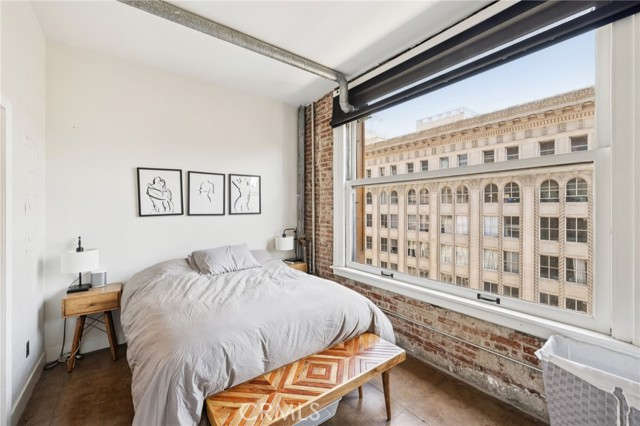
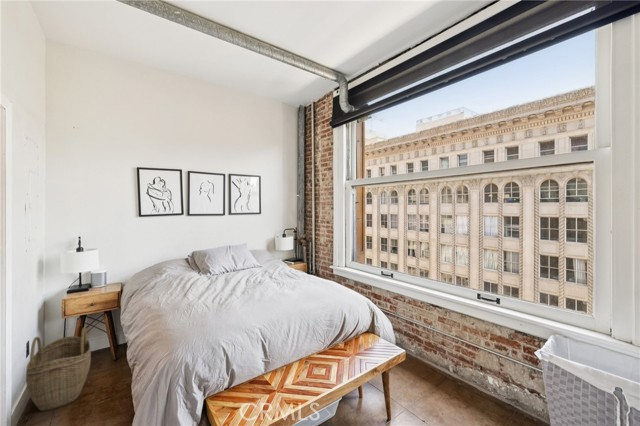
+ woven basket [25,326,92,412]
